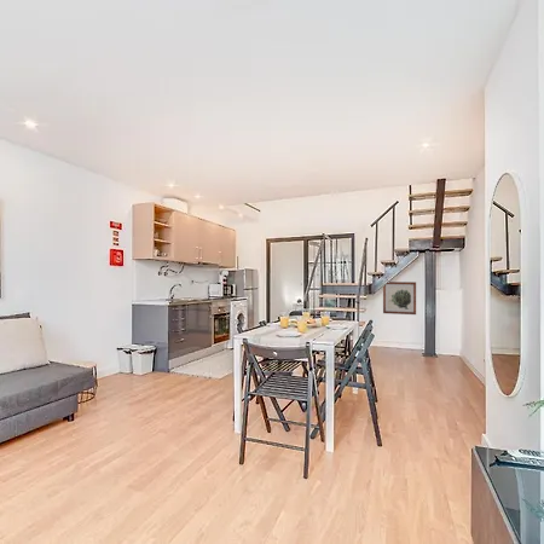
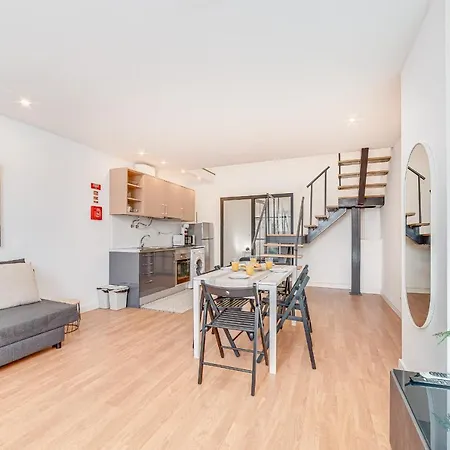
- wall art [382,280,417,316]
